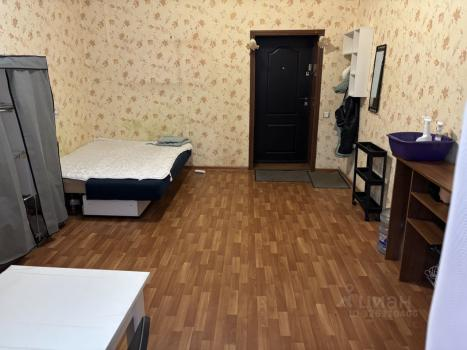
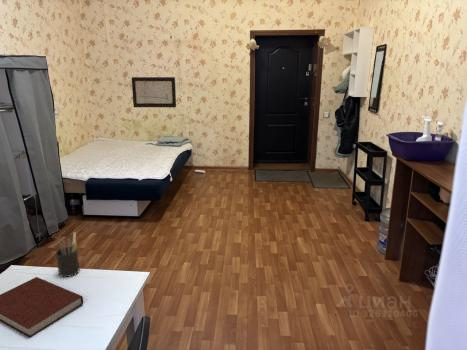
+ pen holder [55,231,81,278]
+ wall art [131,76,177,108]
+ notebook [0,276,84,338]
